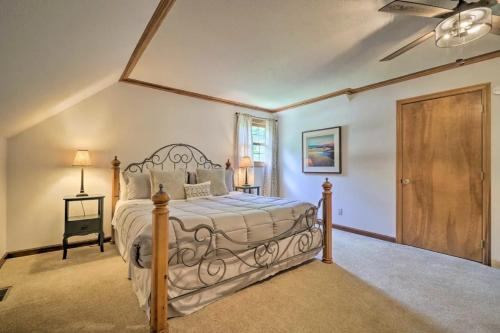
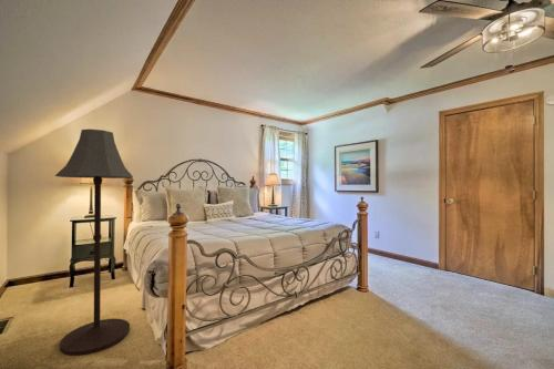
+ floor lamp [54,127,134,357]
